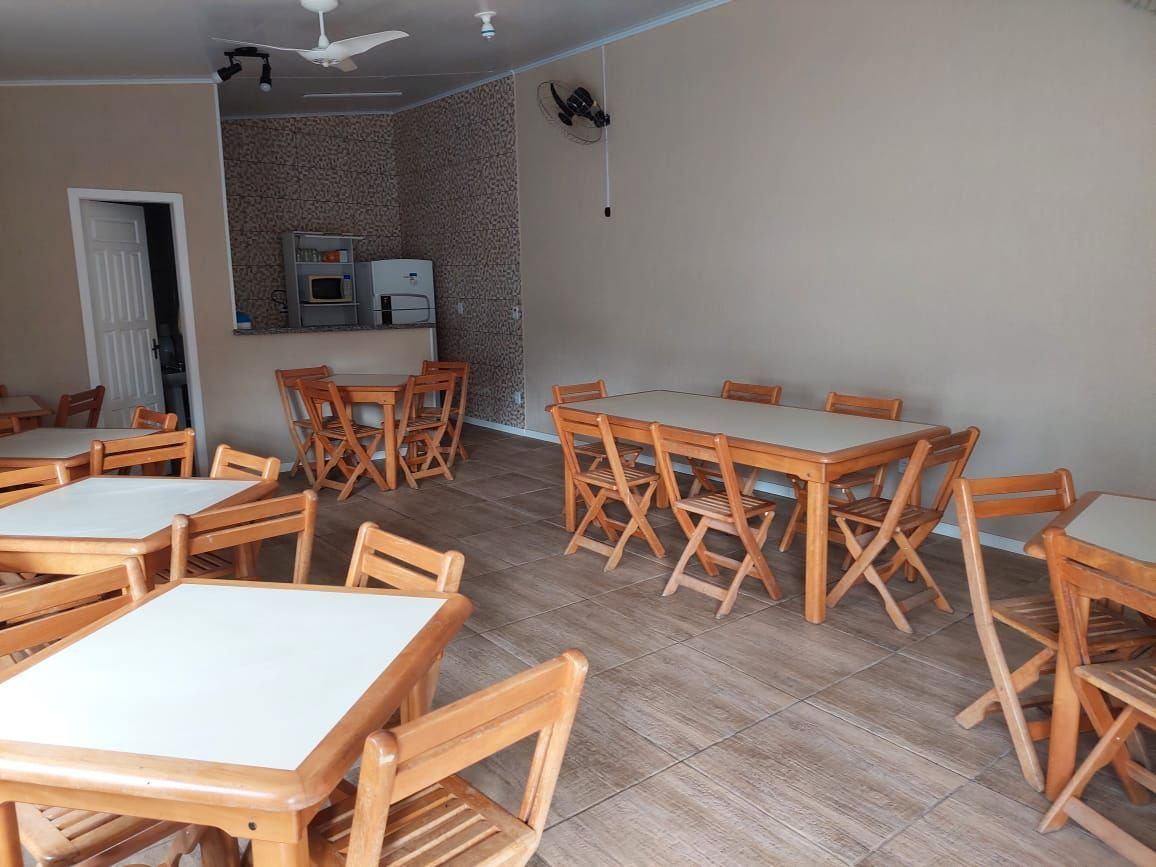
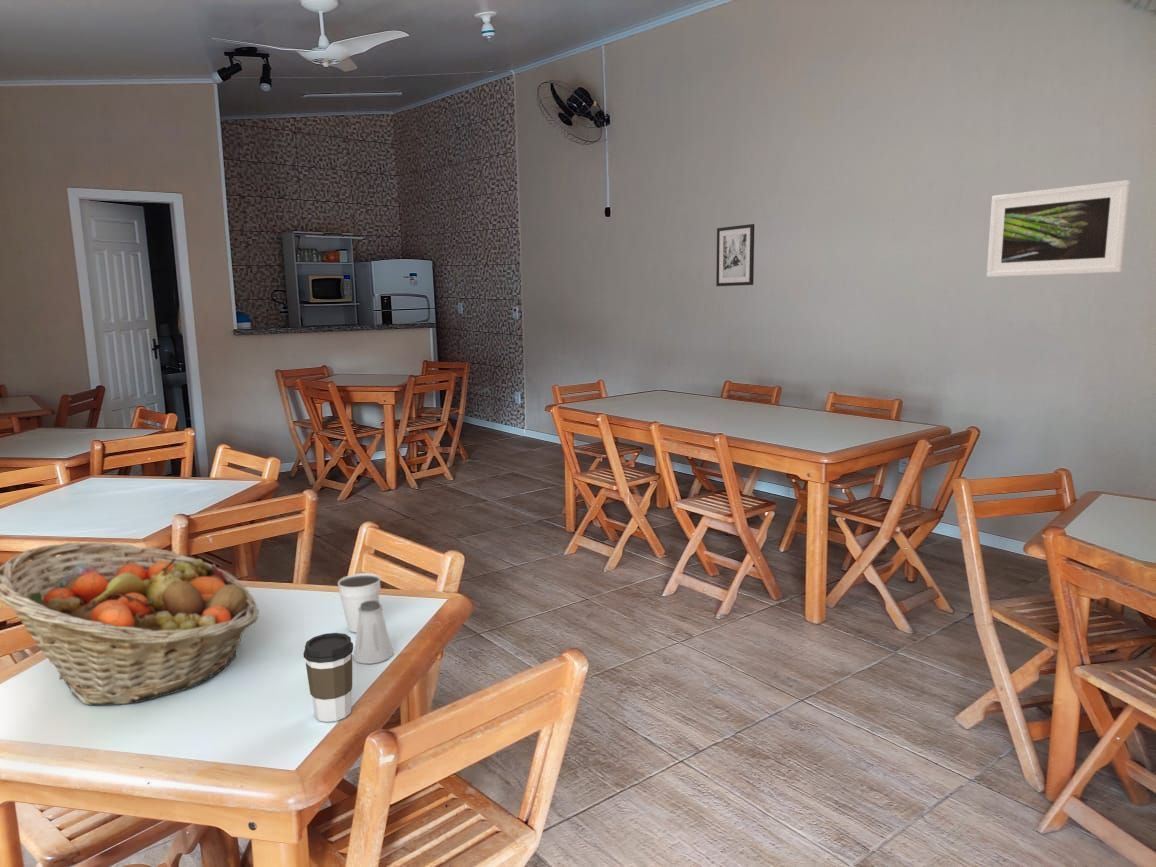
+ cup [337,572,382,633]
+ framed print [986,179,1131,278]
+ fruit basket [0,541,260,706]
+ coffee cup [303,632,354,723]
+ wall art [715,223,755,287]
+ saltshaker [353,600,394,665]
